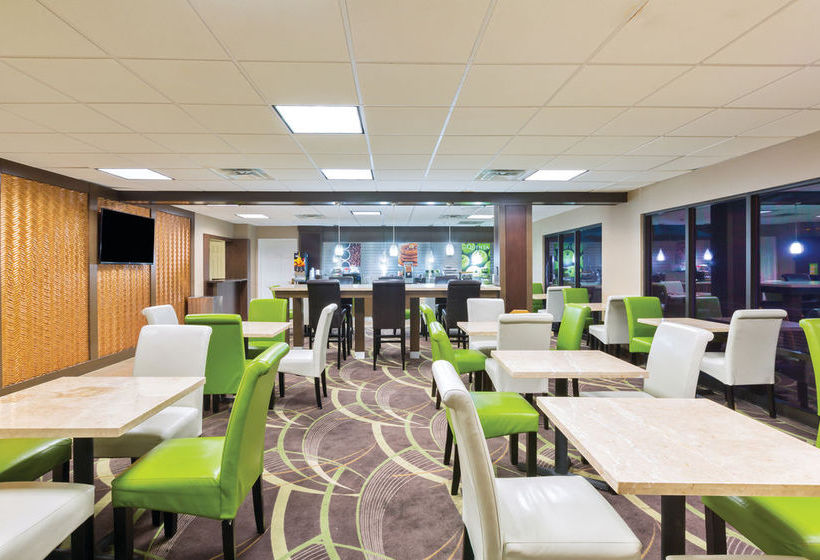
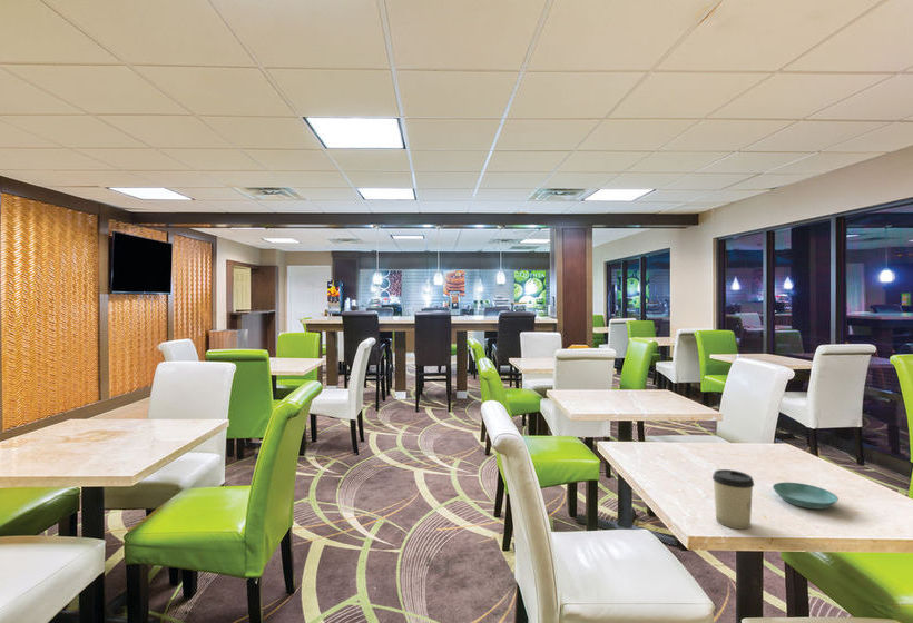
+ cup [711,468,755,530]
+ saucer [772,482,840,510]
